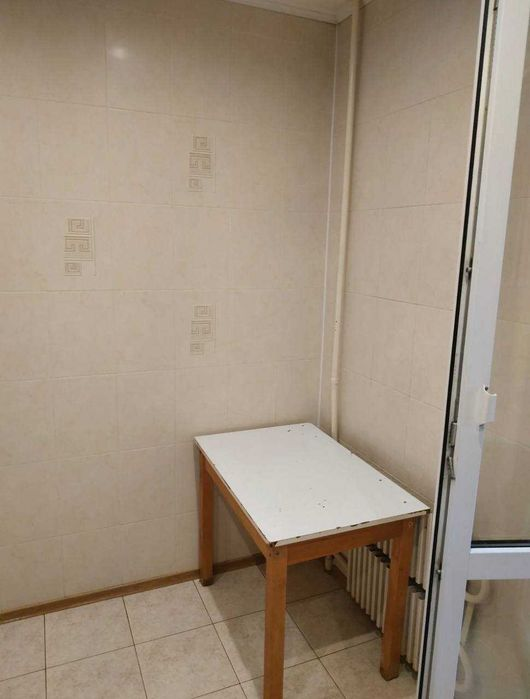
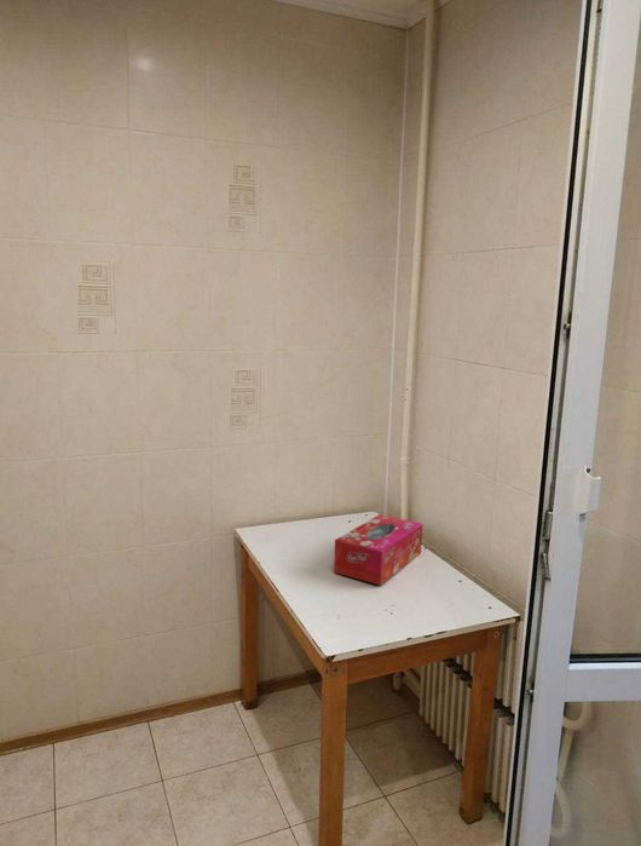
+ tissue box [333,513,423,586]
